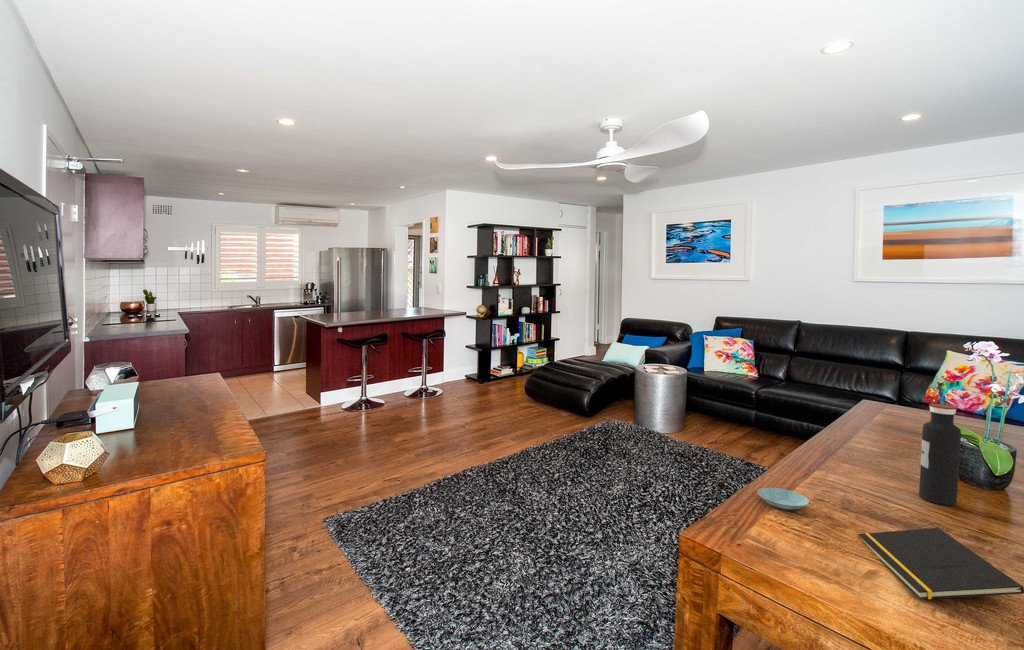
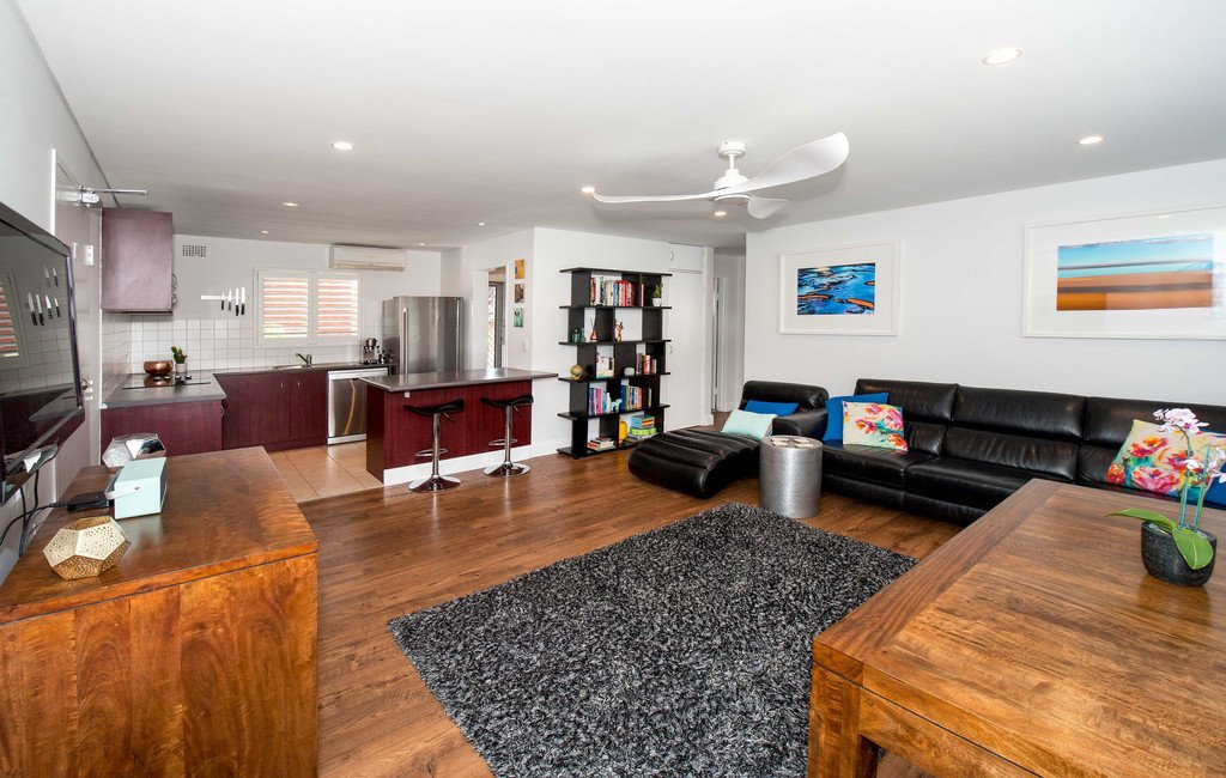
- saucer [757,487,810,511]
- notepad [857,527,1024,600]
- water bottle [918,403,962,506]
